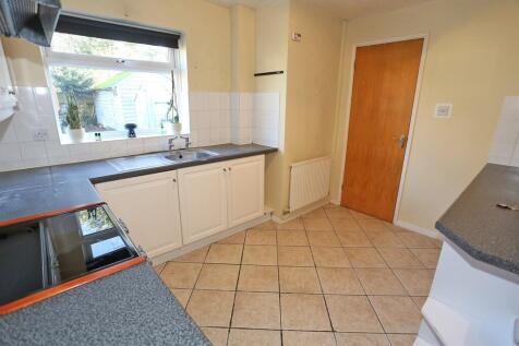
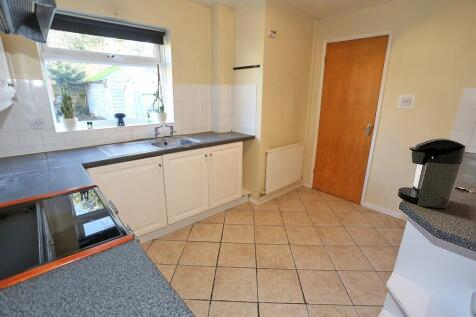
+ coffee maker [397,137,467,209]
